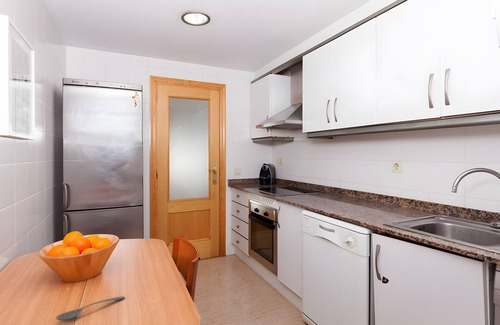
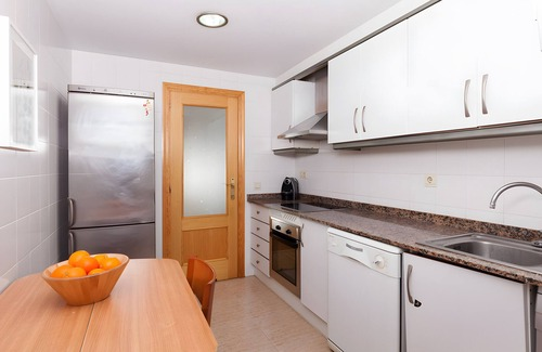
- soupspoon [55,295,126,322]
